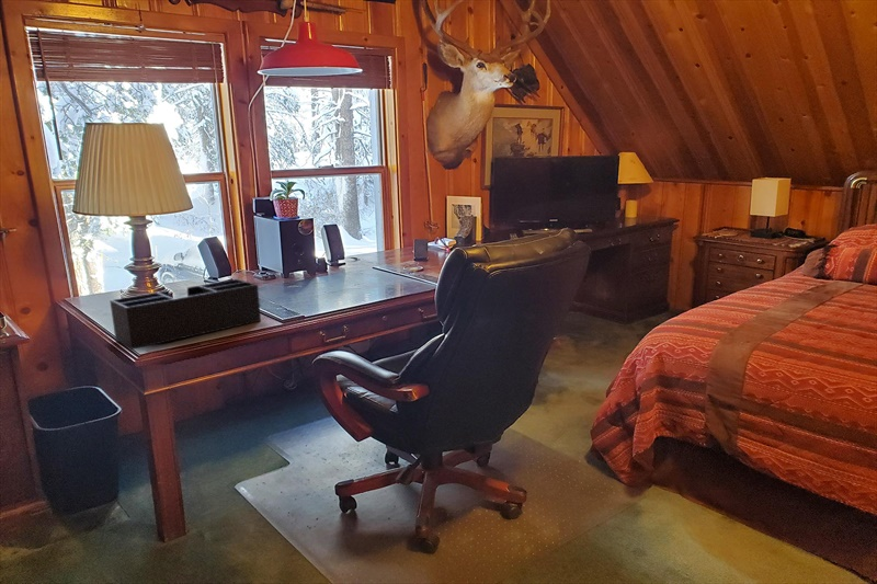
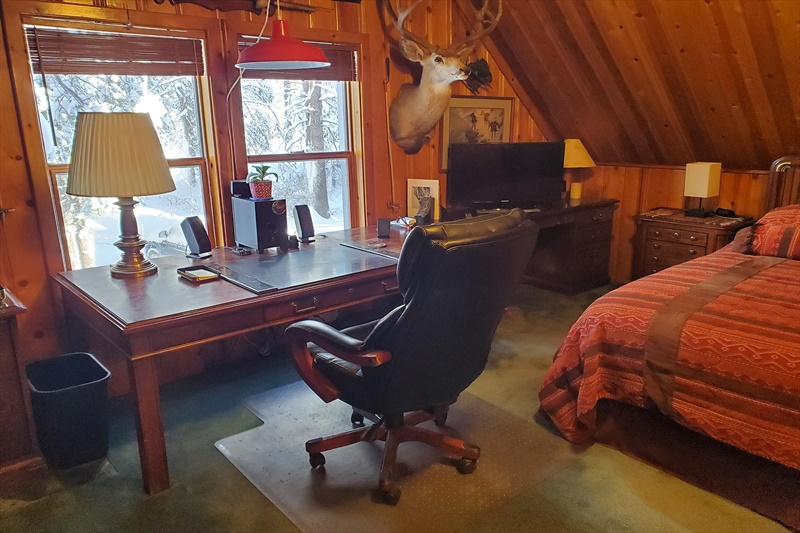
- desk organizer [109,278,262,351]
